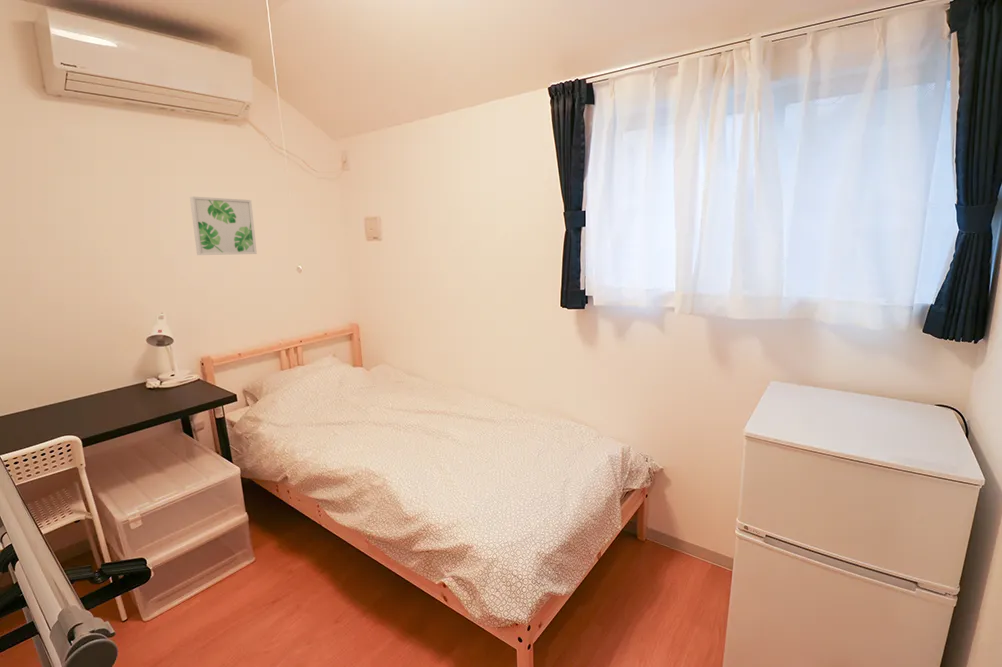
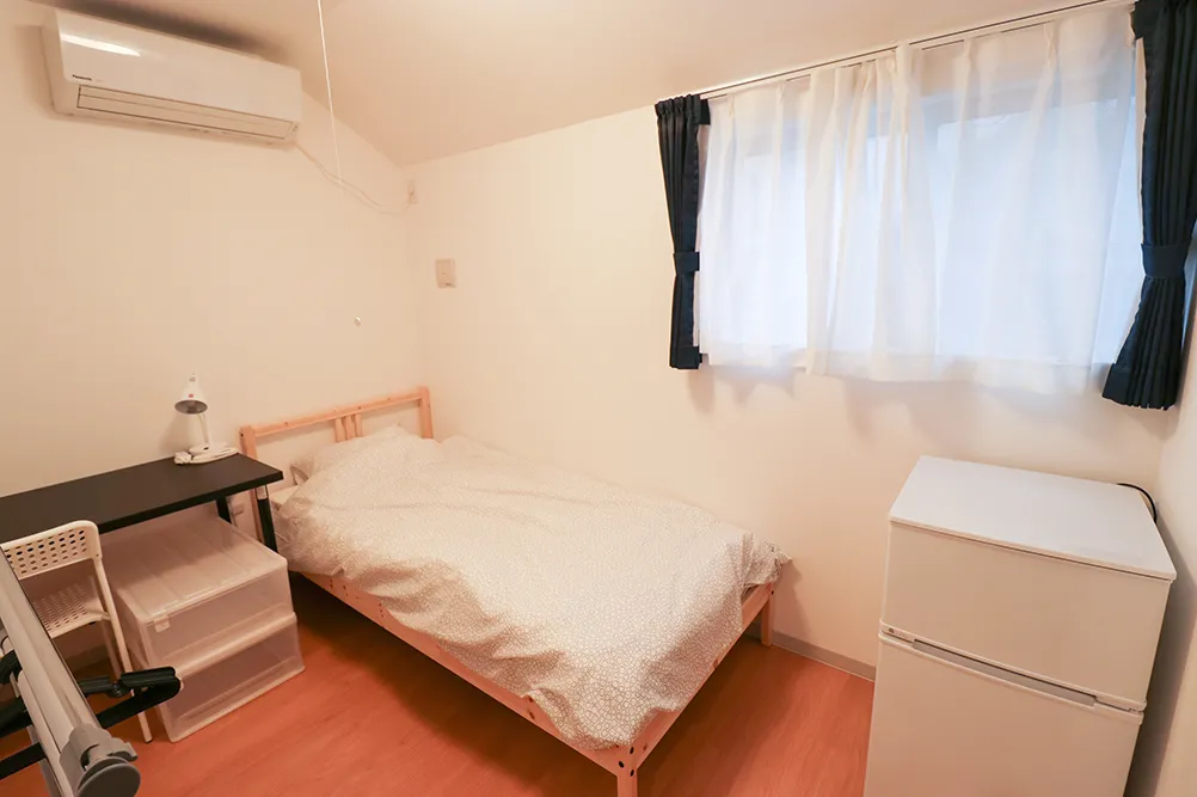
- wall art [189,195,258,256]
